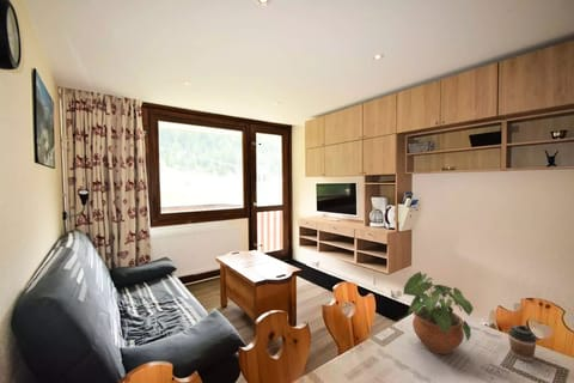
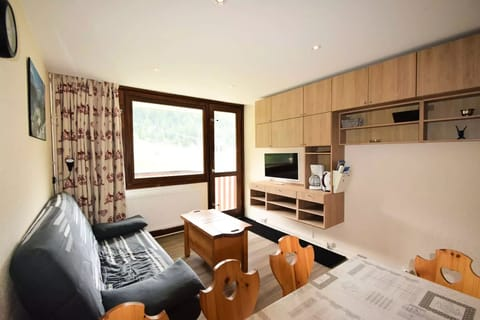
- coffee cup [507,323,538,363]
- potted plant [402,270,475,355]
